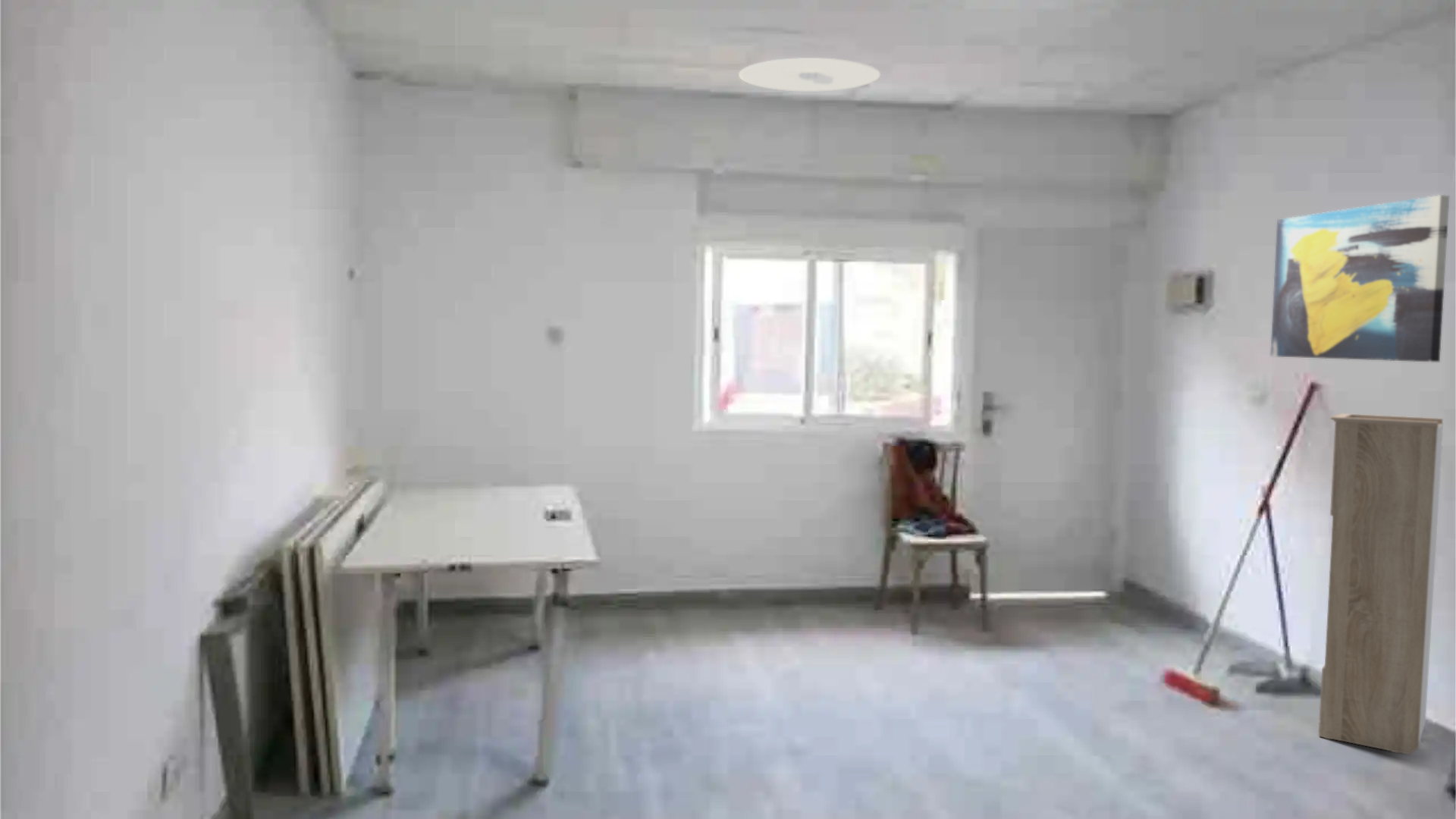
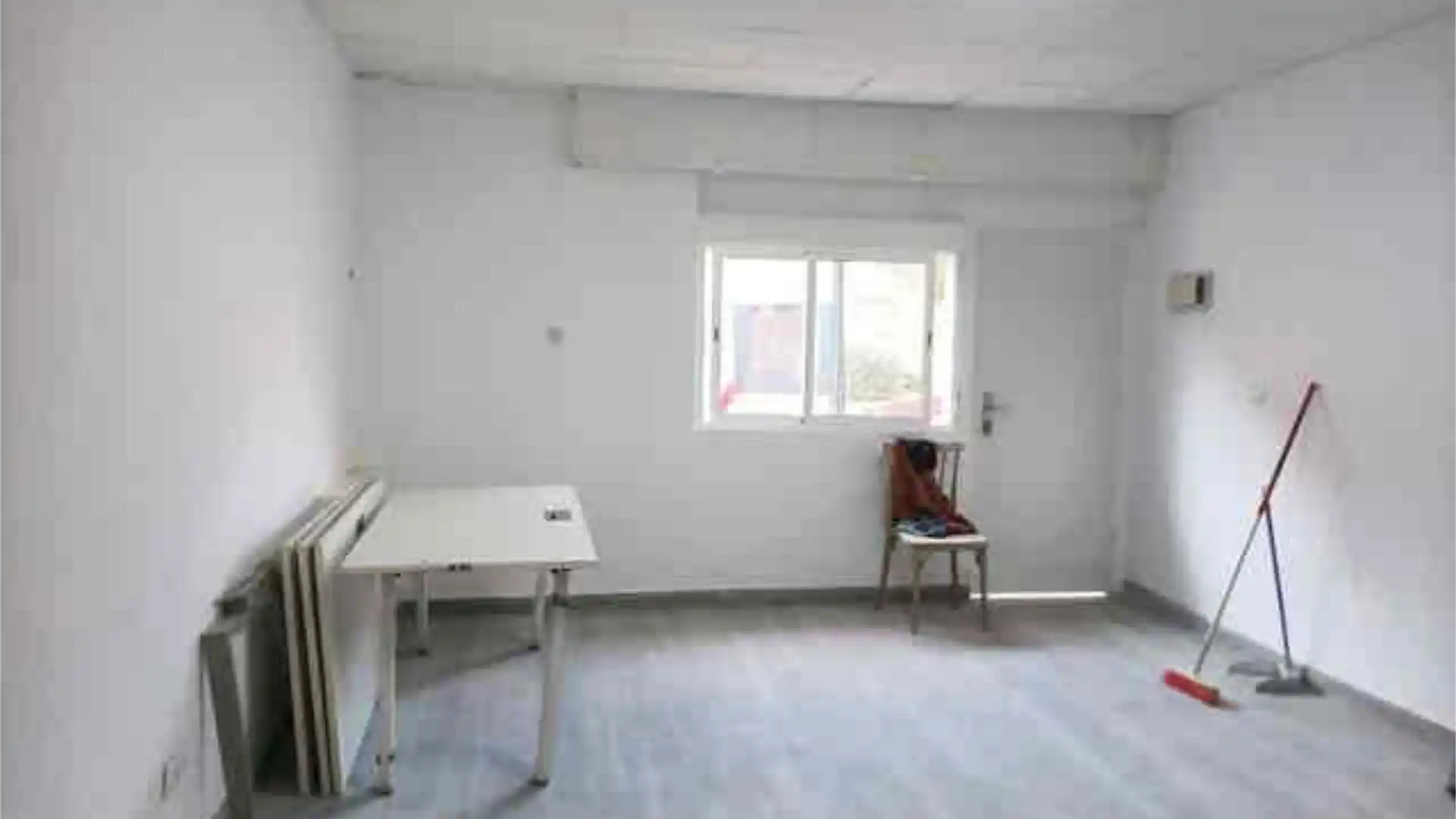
- storage cabinet [1318,413,1444,755]
- wall art [1269,194,1450,362]
- ceiling light [738,57,881,93]
